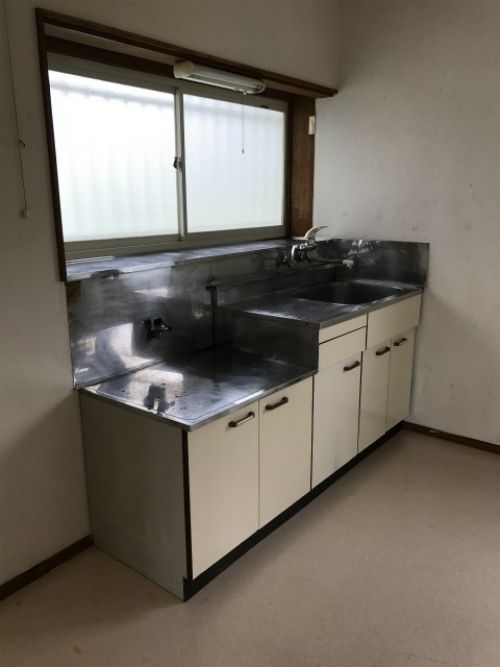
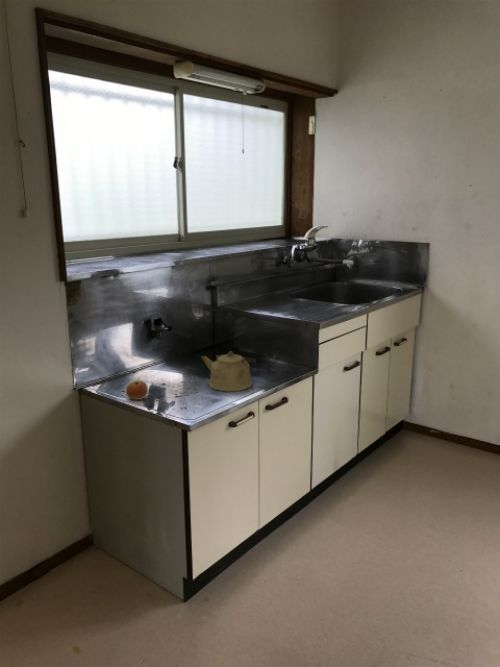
+ apple [125,379,149,401]
+ kettle [201,350,257,392]
